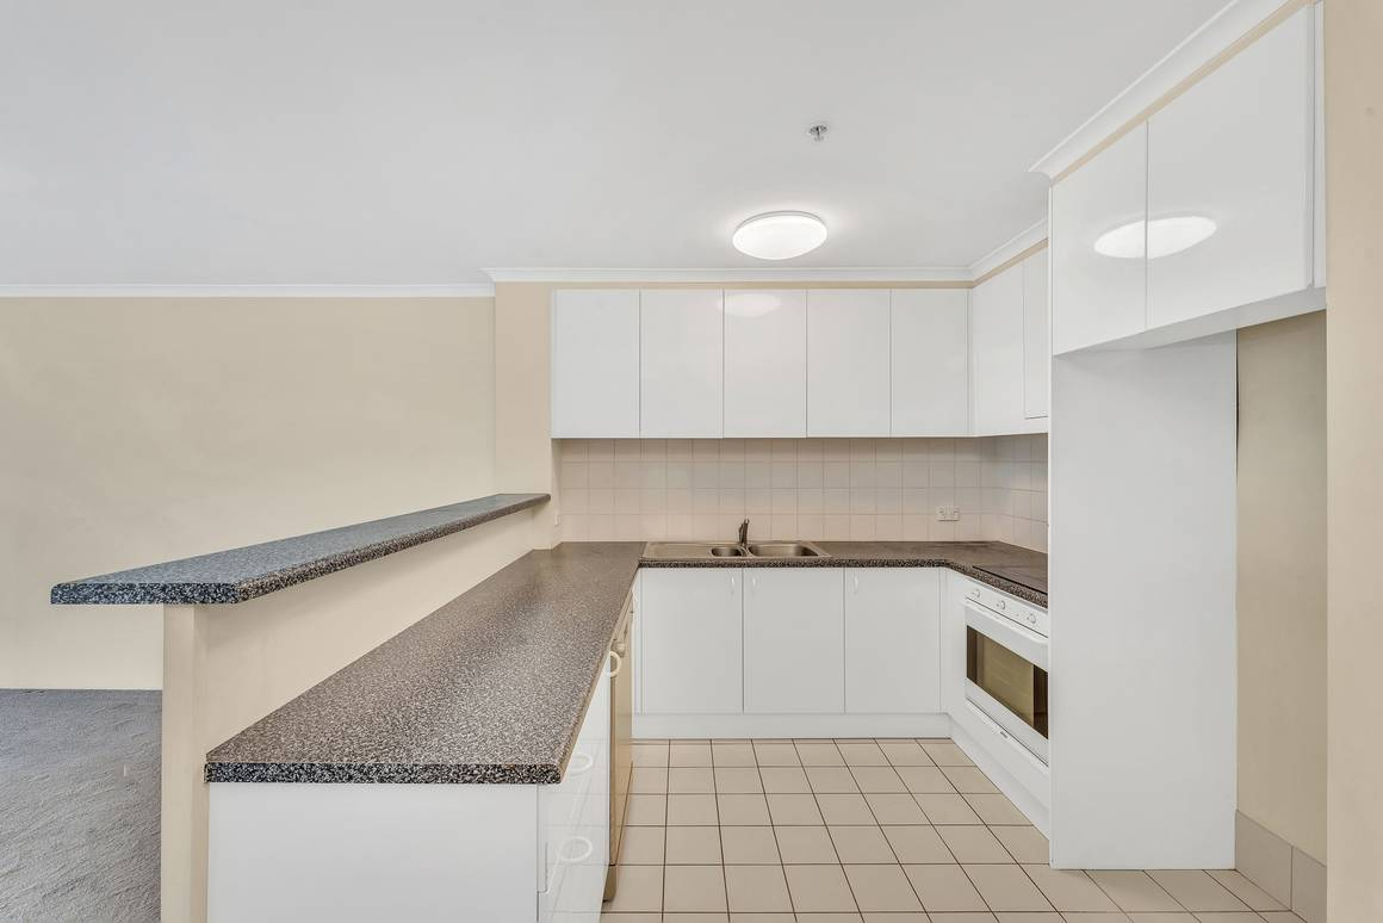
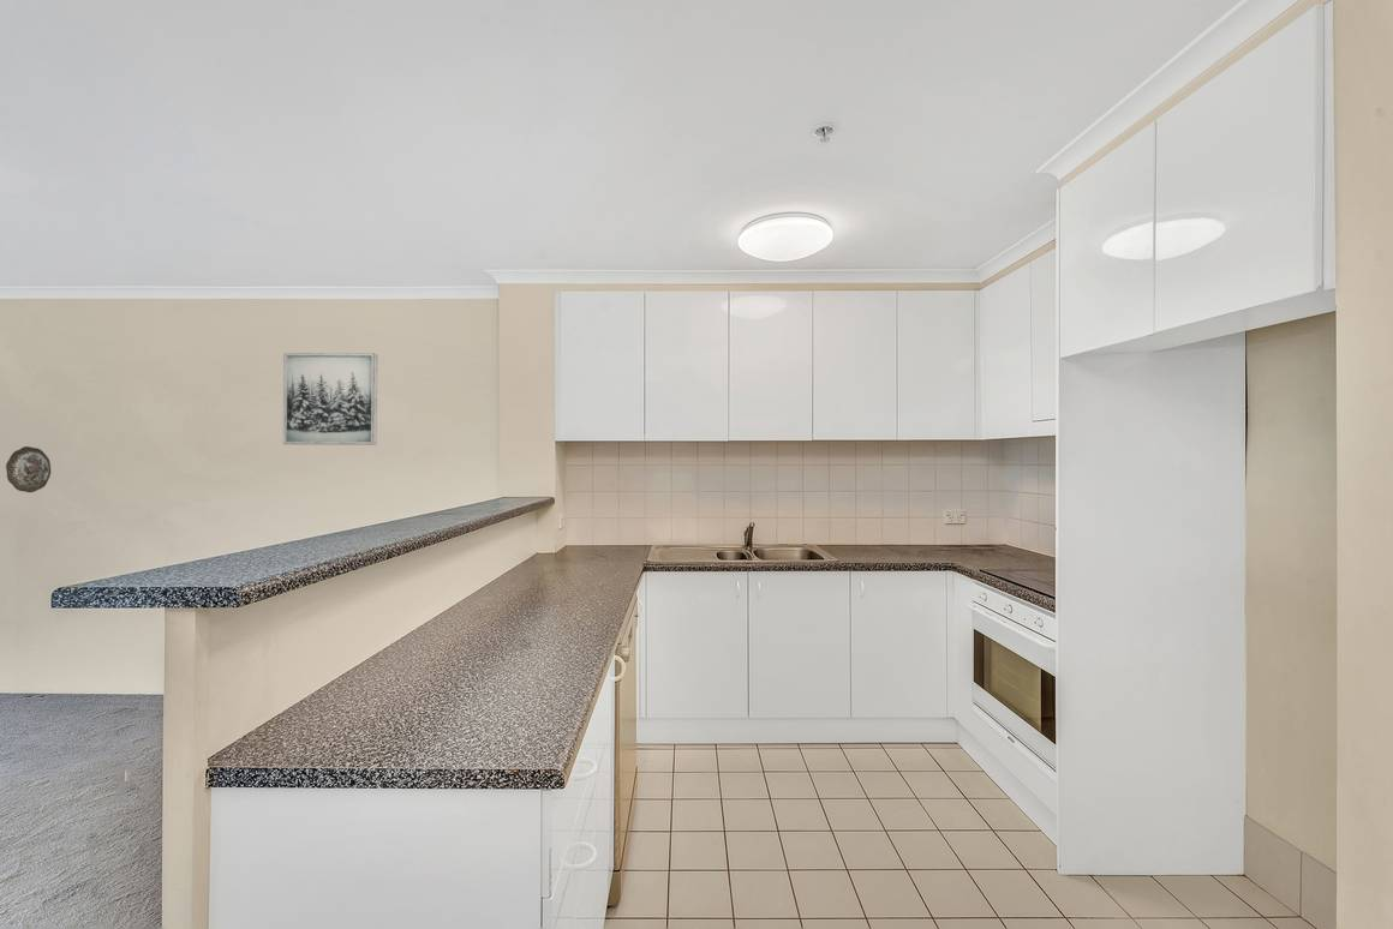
+ decorative plate [5,445,52,493]
+ wall art [282,352,379,446]
